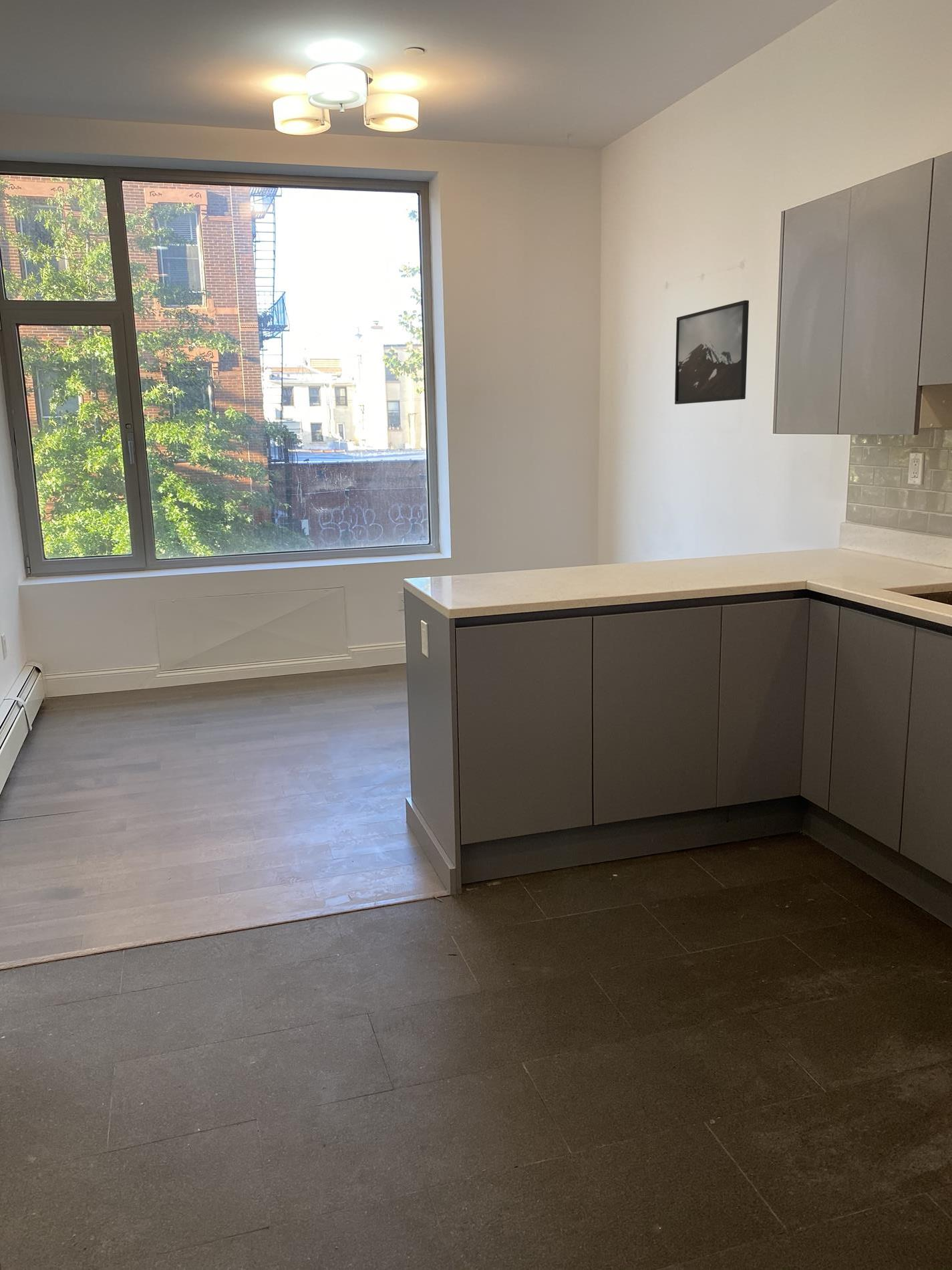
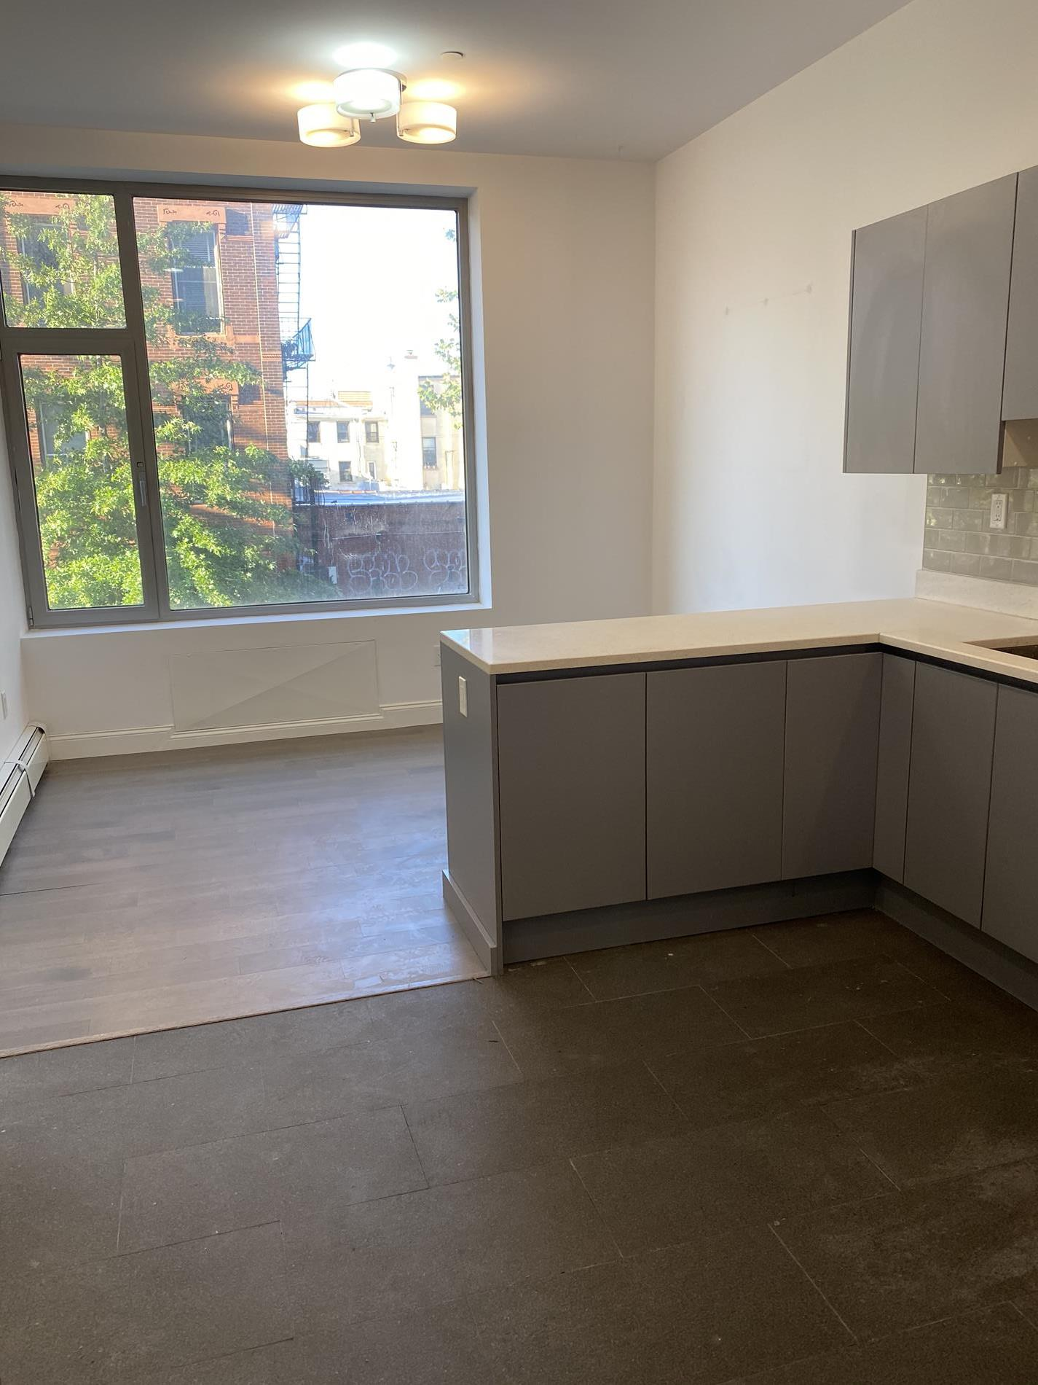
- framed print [674,299,750,405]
